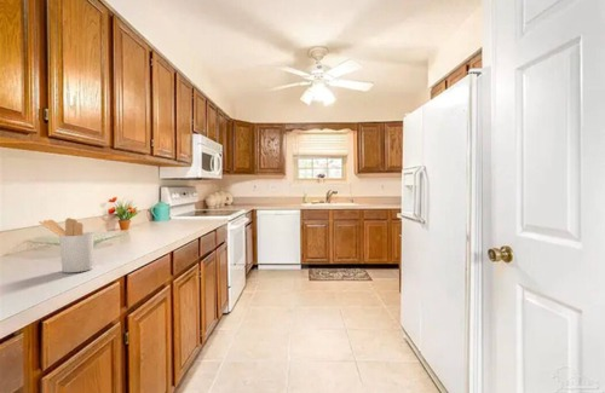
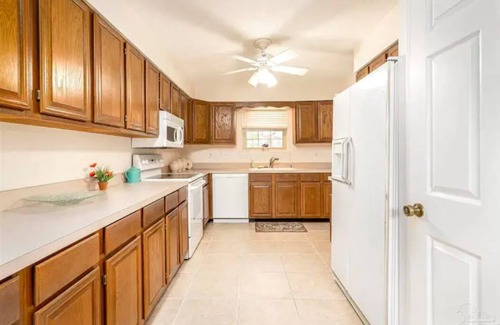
- utensil holder [38,216,96,273]
